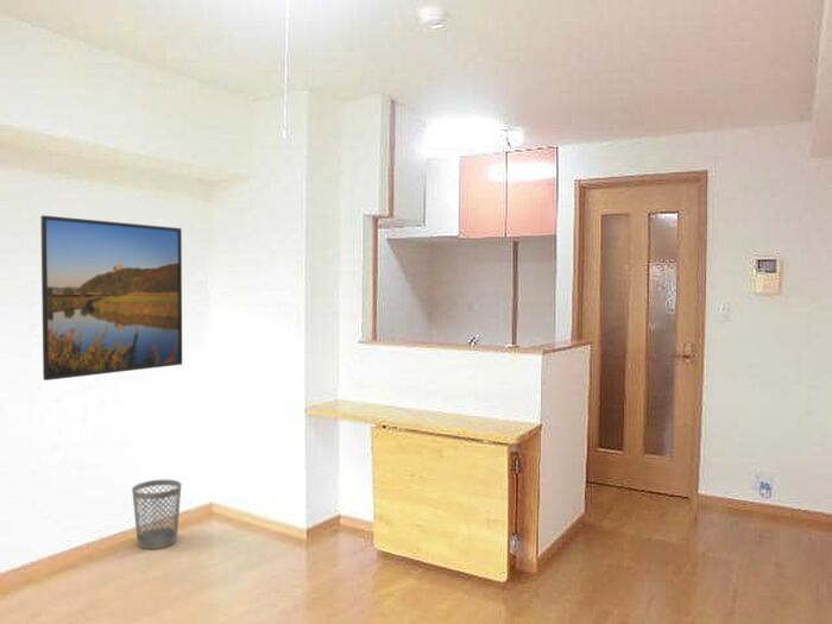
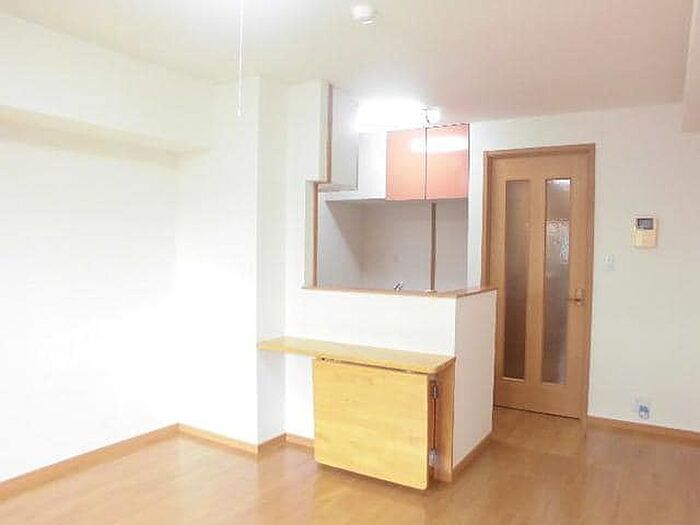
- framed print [39,214,183,382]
- wastebasket [131,479,182,550]
